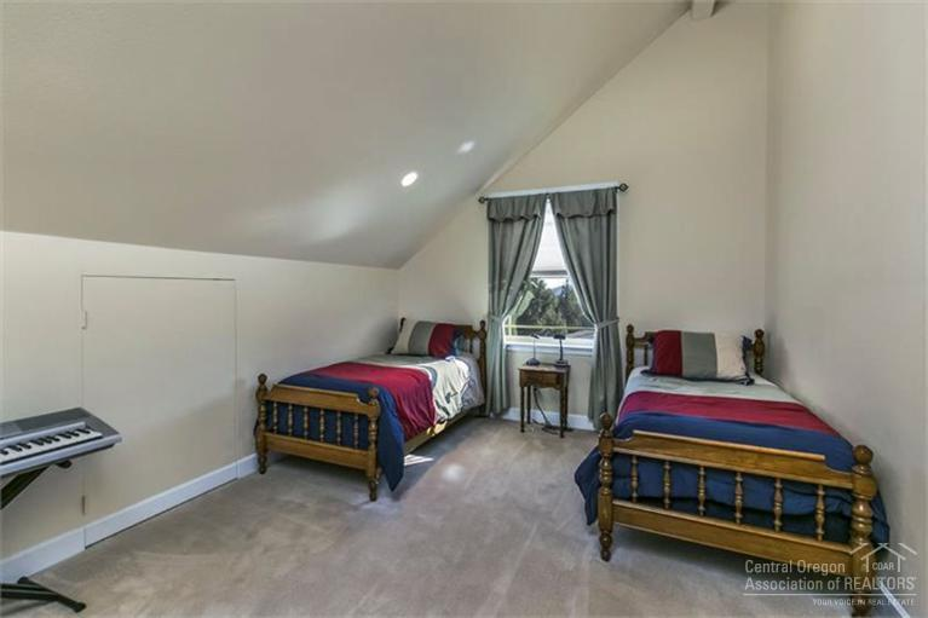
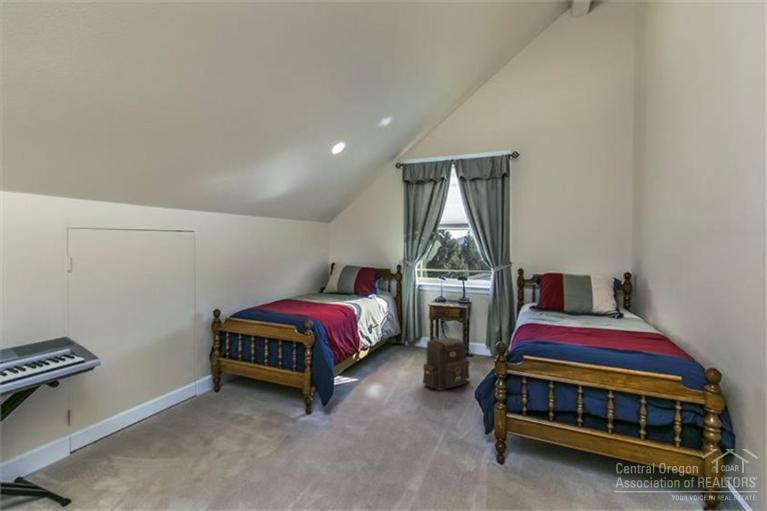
+ backpack [422,333,471,392]
